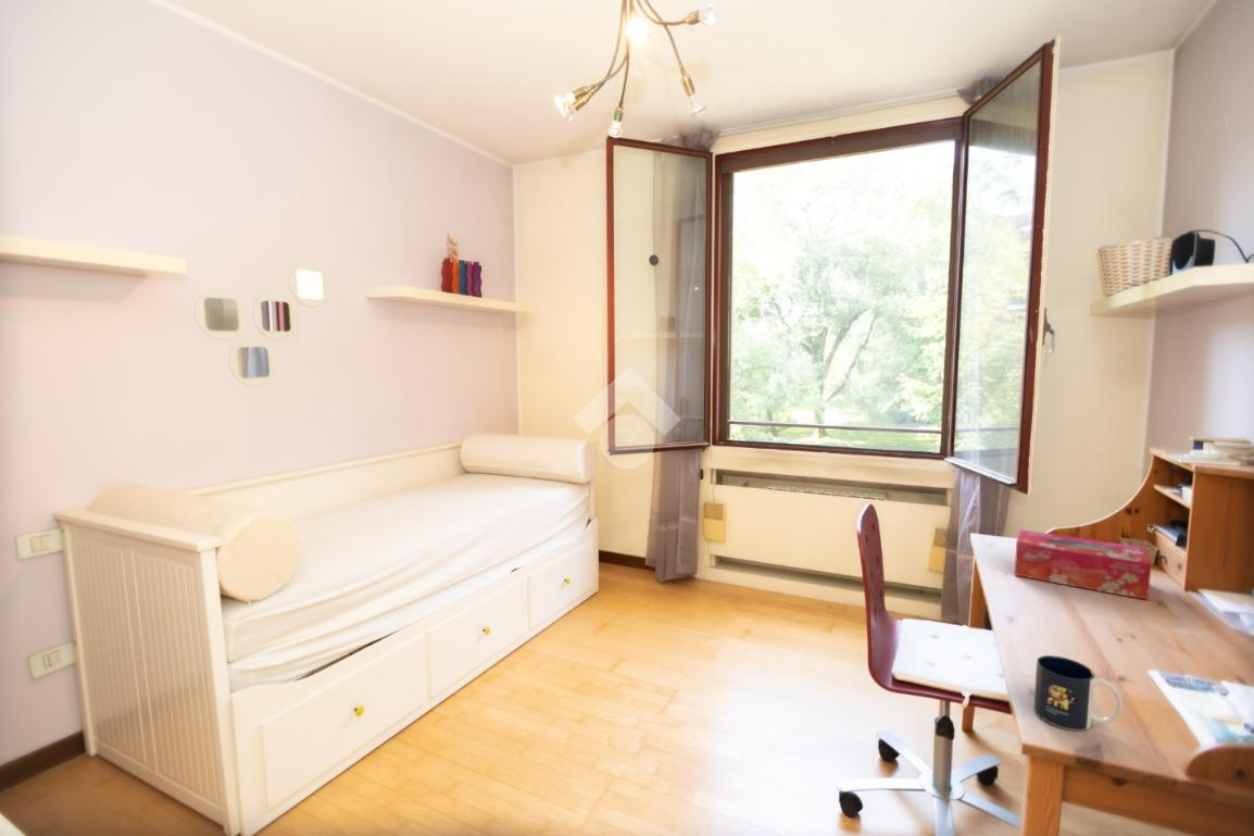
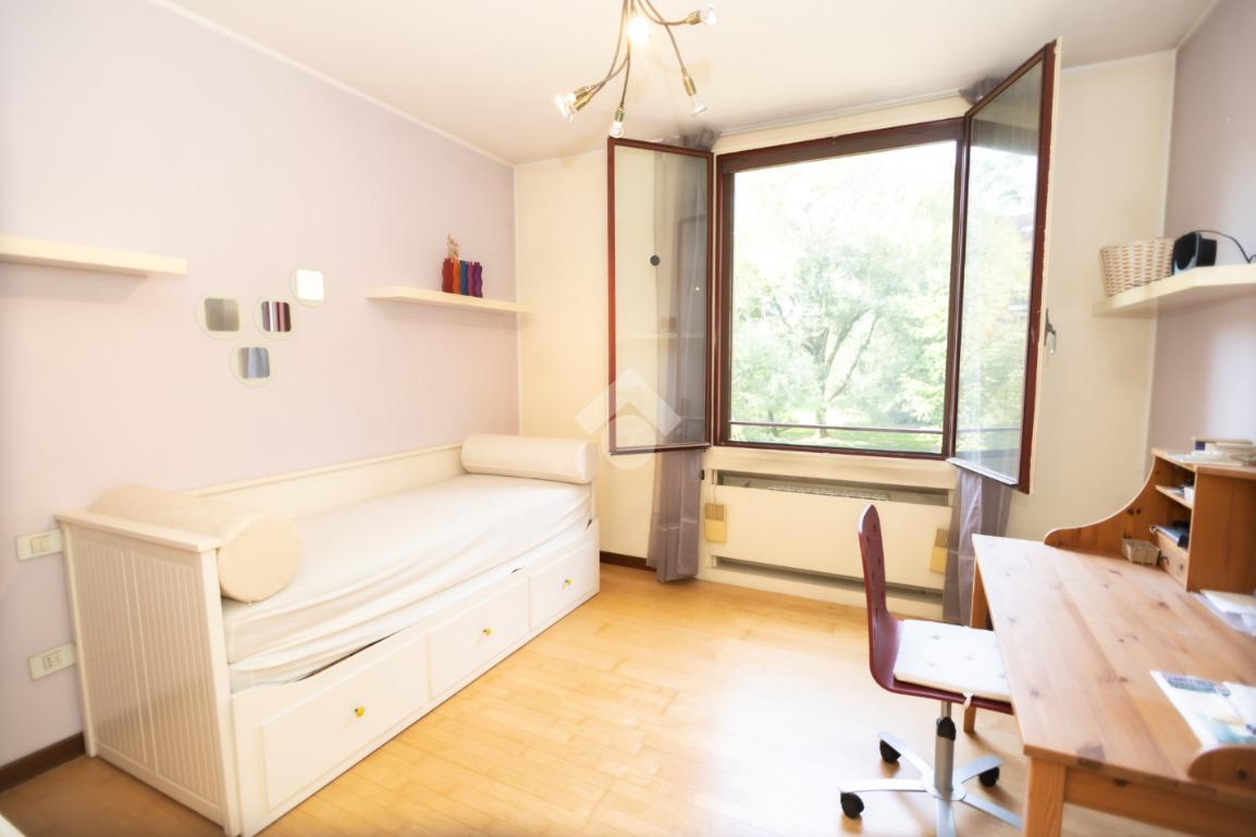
- tissue box [1014,528,1153,601]
- mug [1032,654,1124,732]
